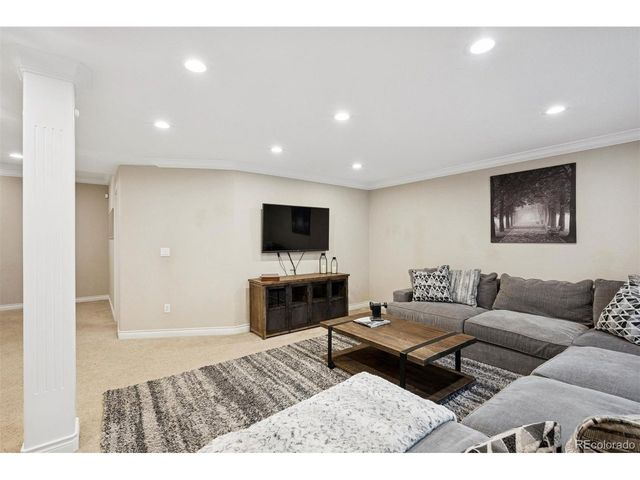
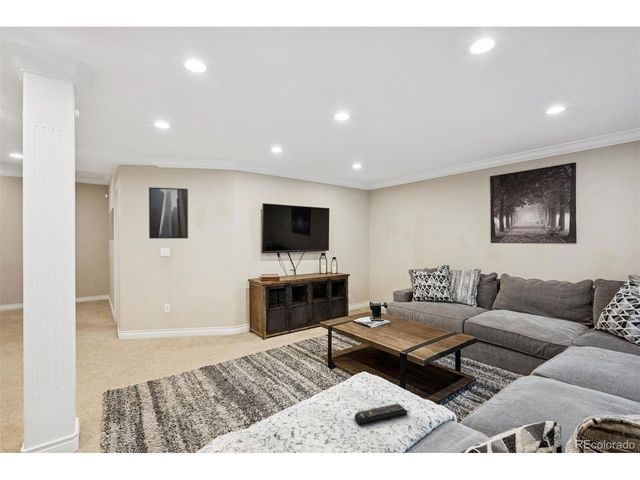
+ remote control [354,403,409,425]
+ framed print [148,186,189,240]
